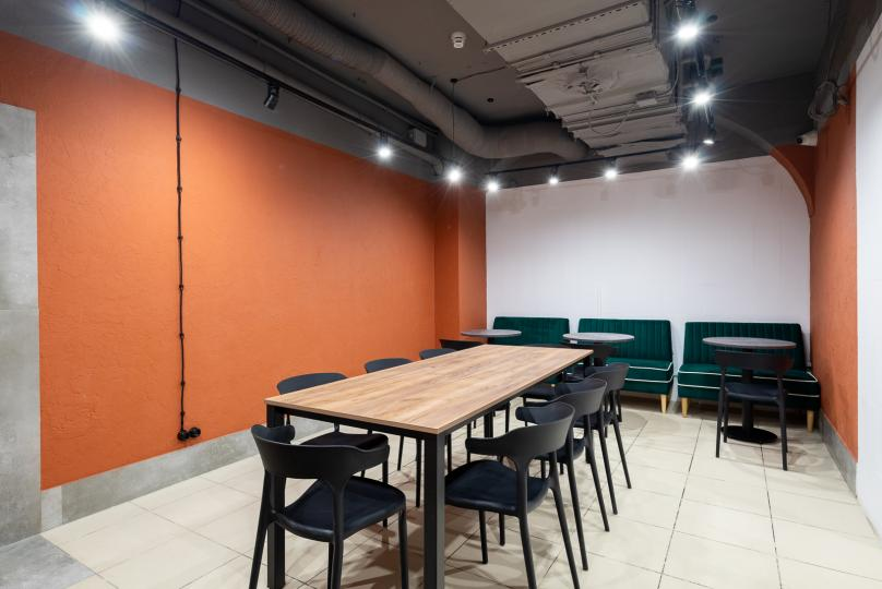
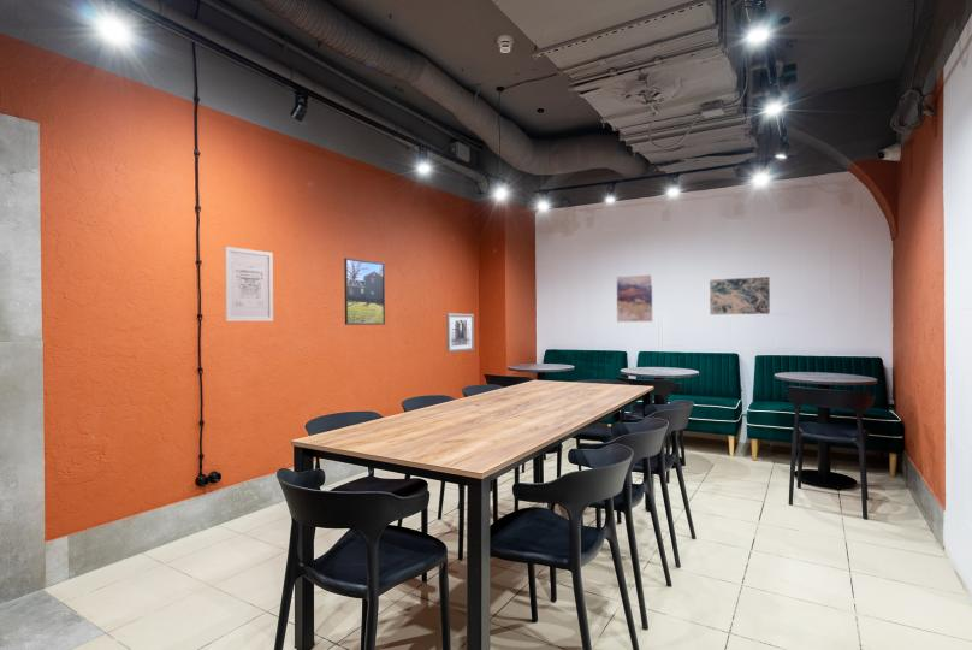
+ wall art [224,246,274,323]
+ wall art [709,276,771,315]
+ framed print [343,256,386,326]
+ wall art [445,313,475,354]
+ wall art [616,273,653,323]
